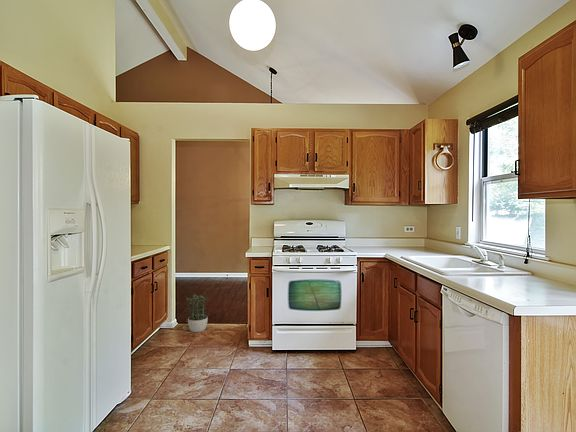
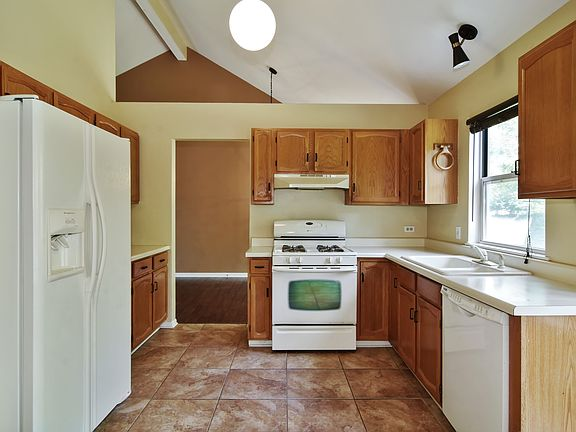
- potted plant [182,293,210,333]
